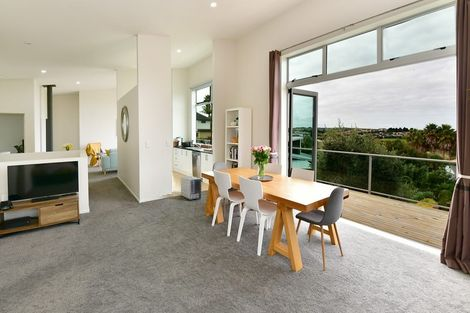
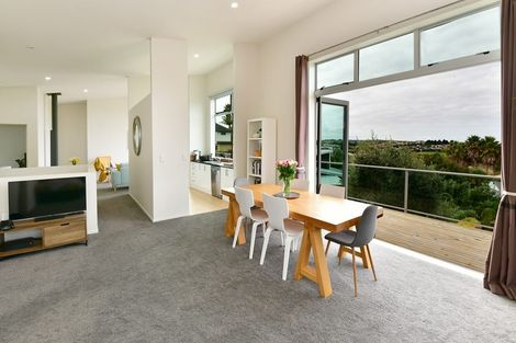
- air purifier [180,175,203,201]
